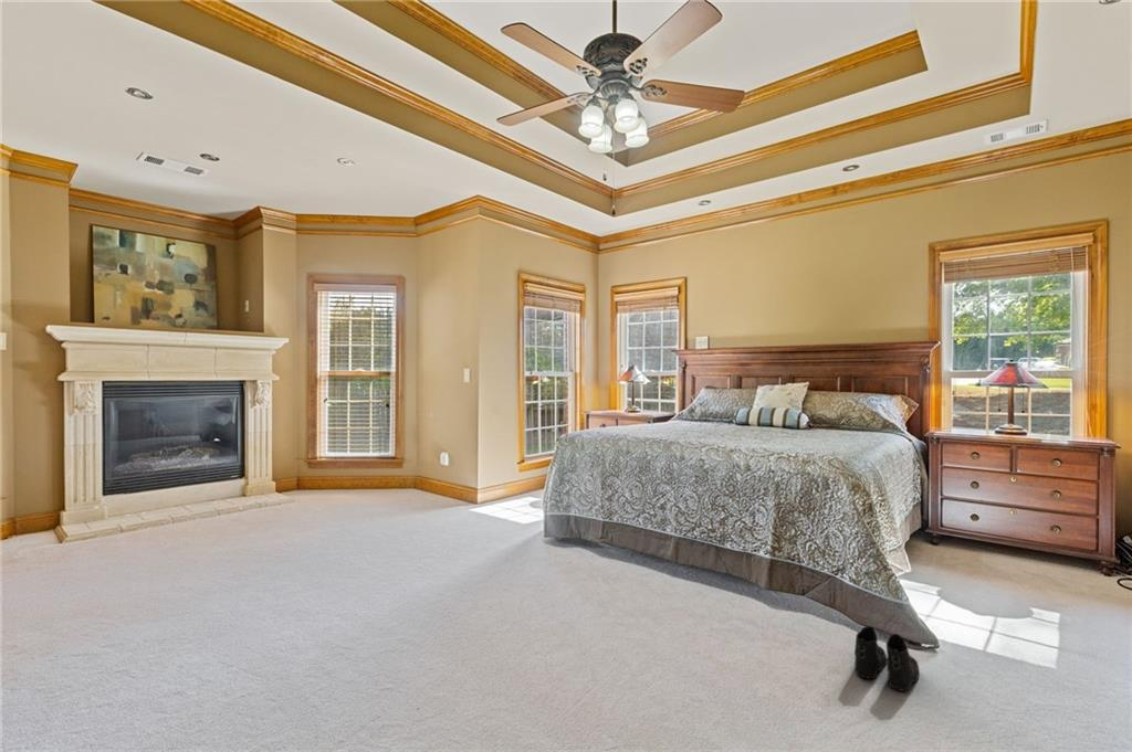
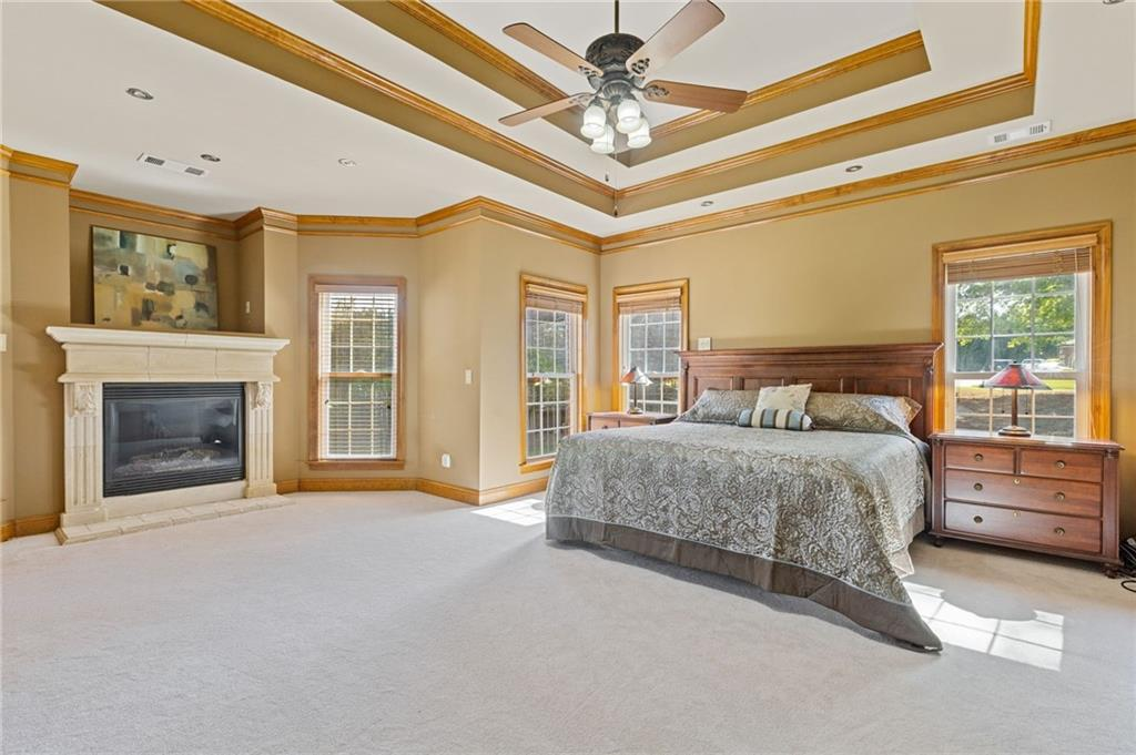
- boots [853,625,921,692]
